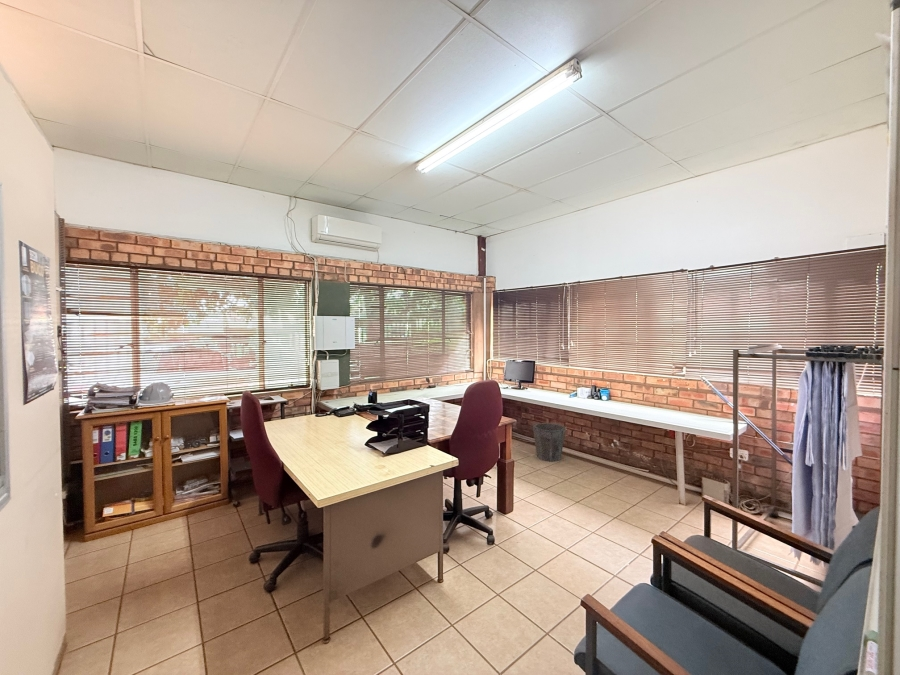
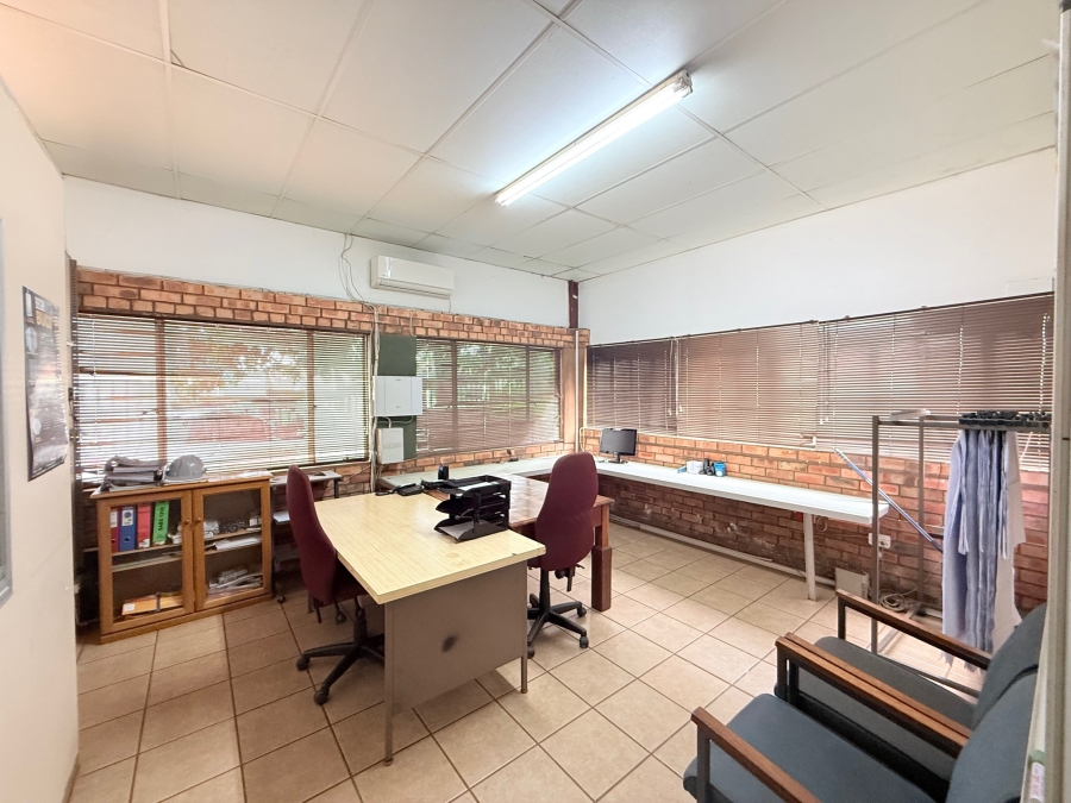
- waste bin [532,422,567,462]
